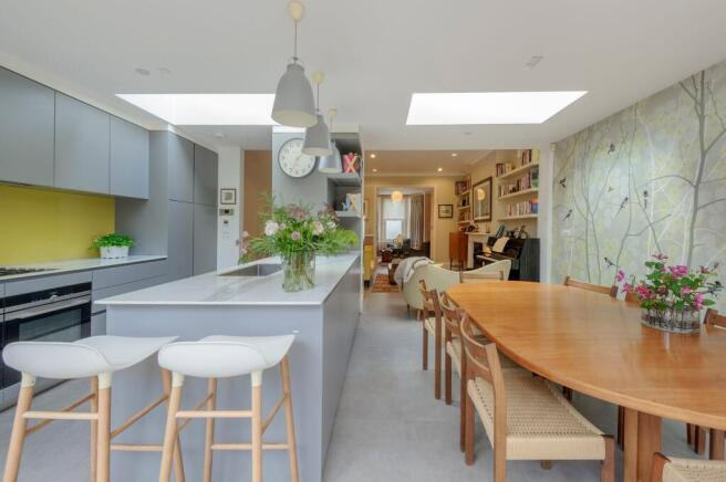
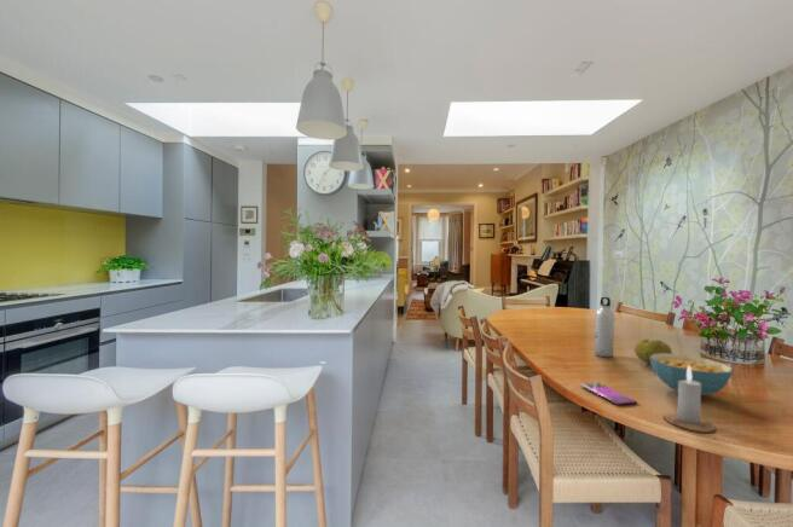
+ water bottle [594,296,615,358]
+ candle [662,366,717,433]
+ smartphone [580,381,638,406]
+ cereal bowl [650,353,734,396]
+ fruit [633,337,673,366]
